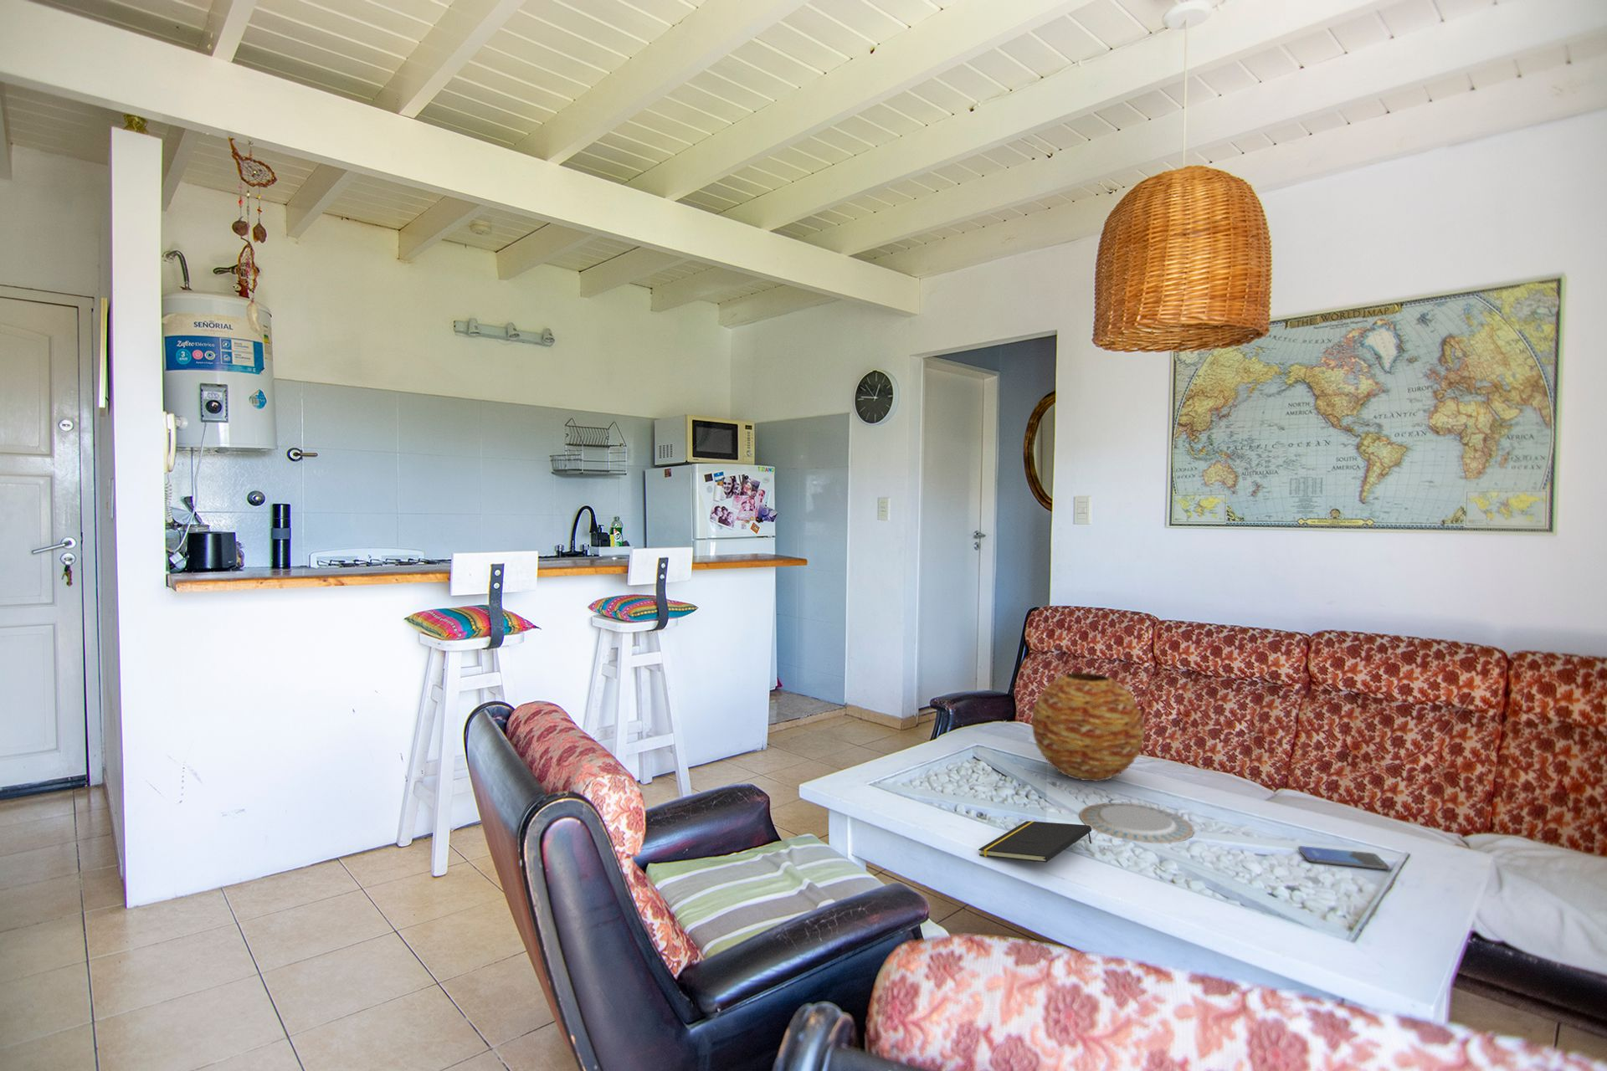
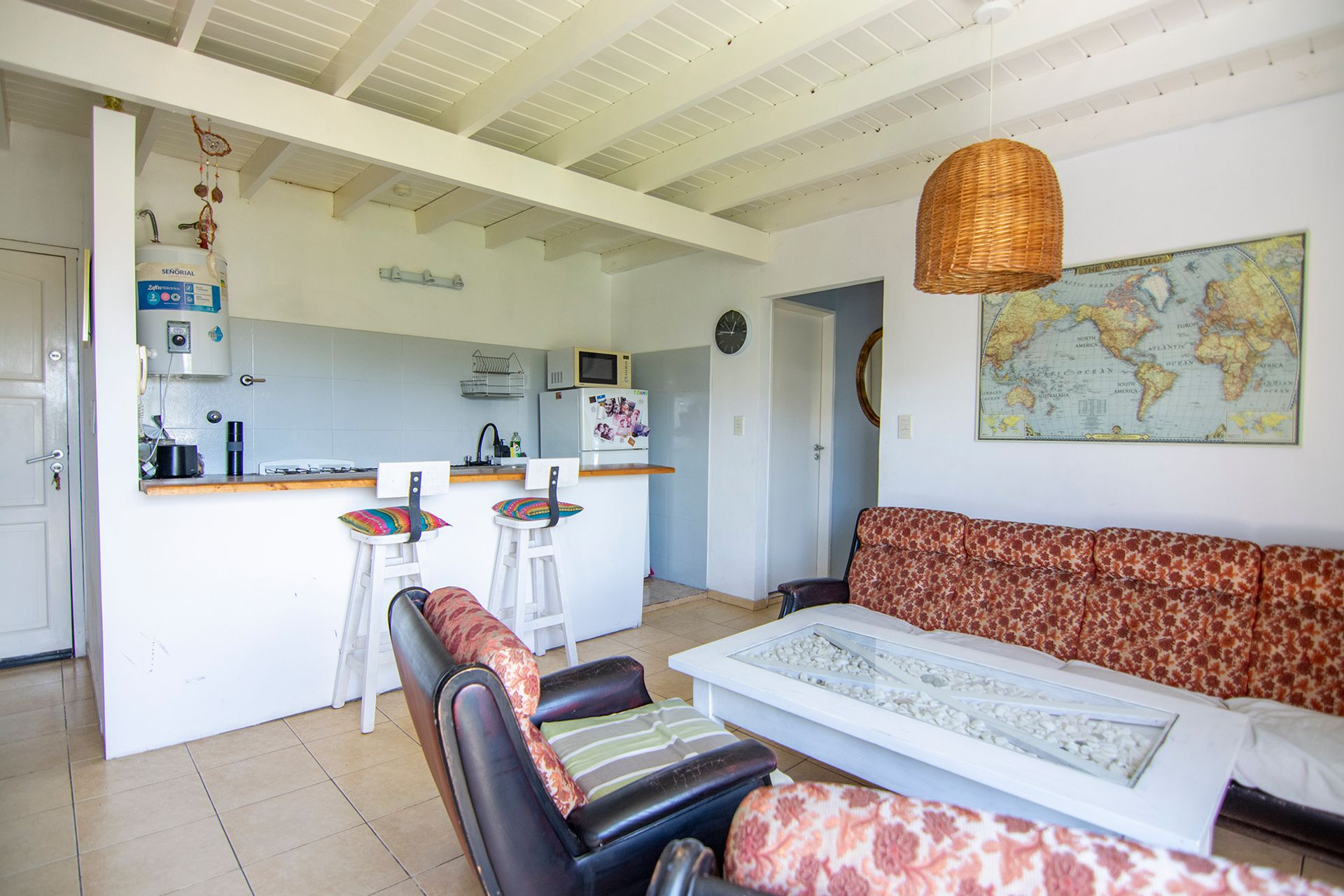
- chinaware [1079,802,1196,844]
- vase [1031,672,1145,782]
- notepad [978,820,1093,863]
- smartphone [1297,845,1391,870]
